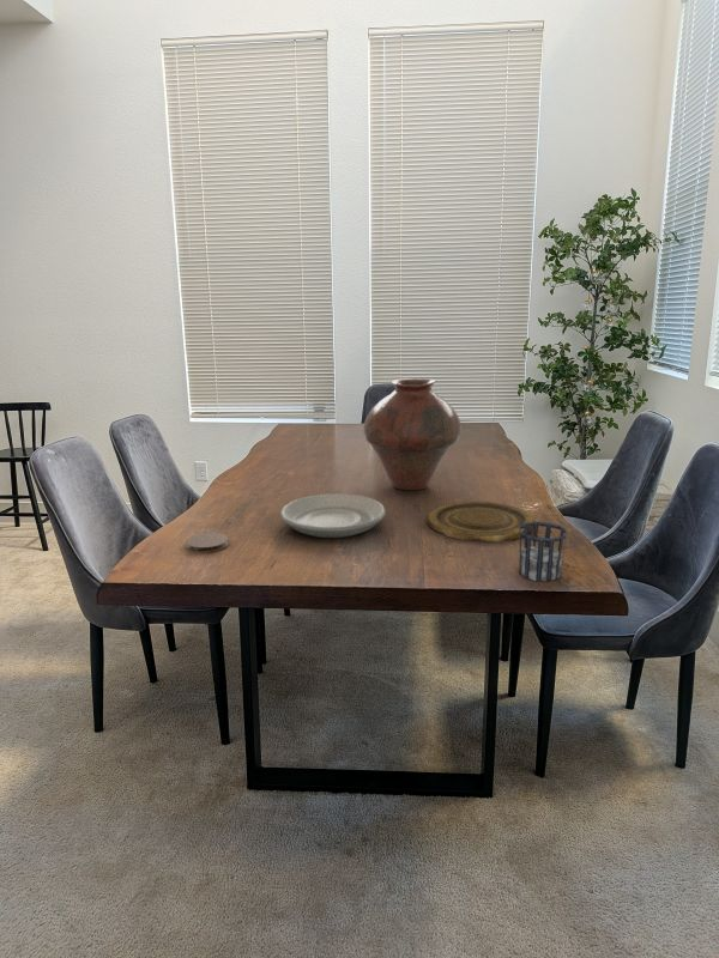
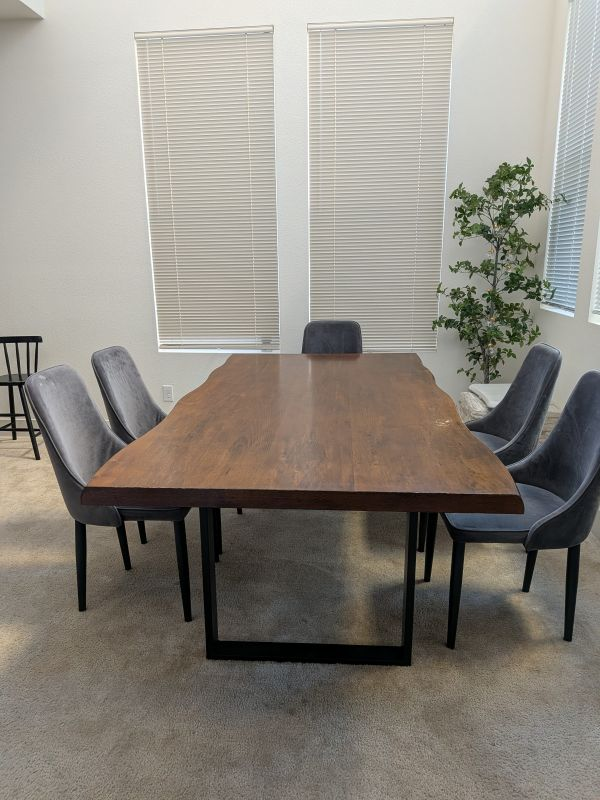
- plate [279,492,387,539]
- cup [519,521,568,582]
- vase [362,377,463,491]
- coaster [186,532,229,554]
- plate [427,501,534,542]
